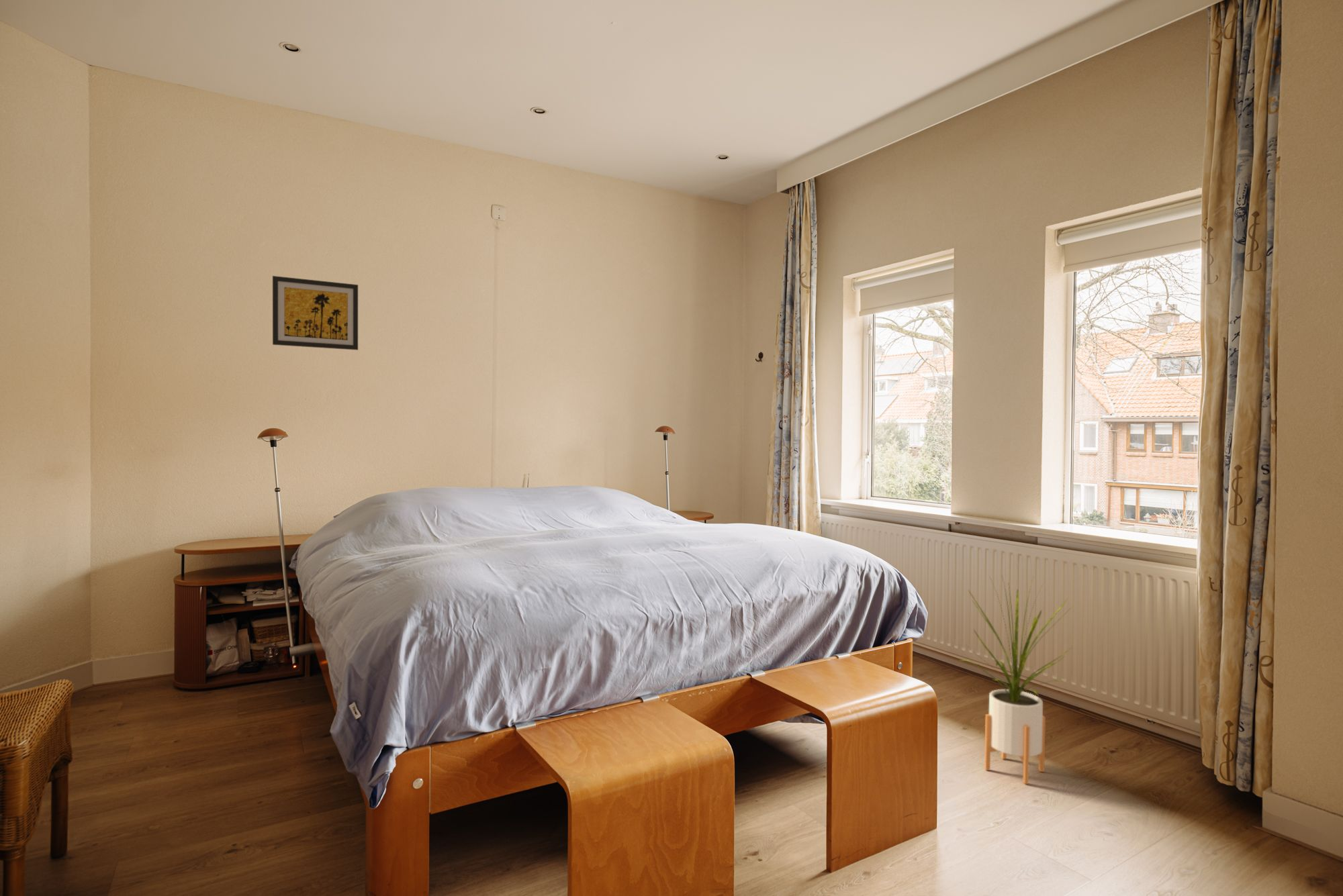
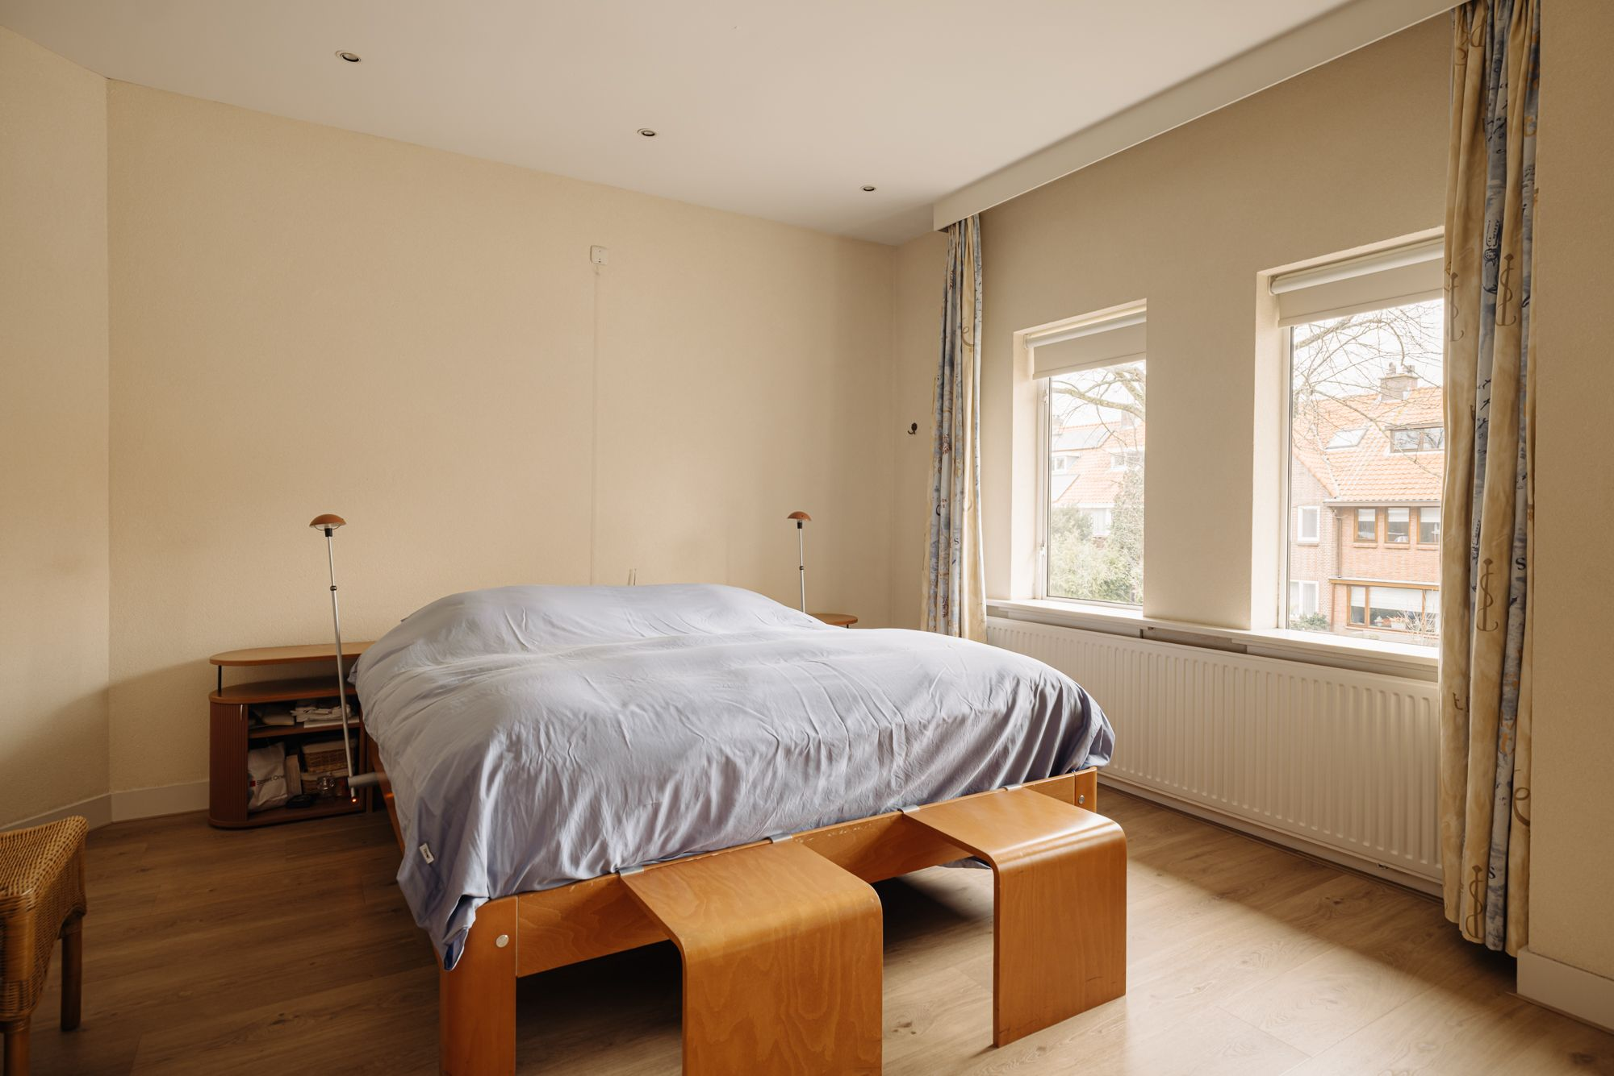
- house plant [959,573,1074,785]
- wall art [272,275,359,351]
